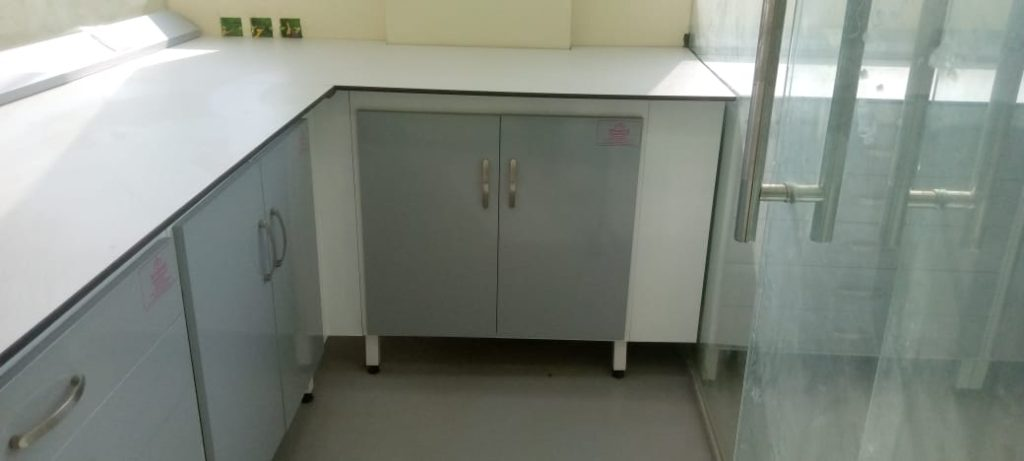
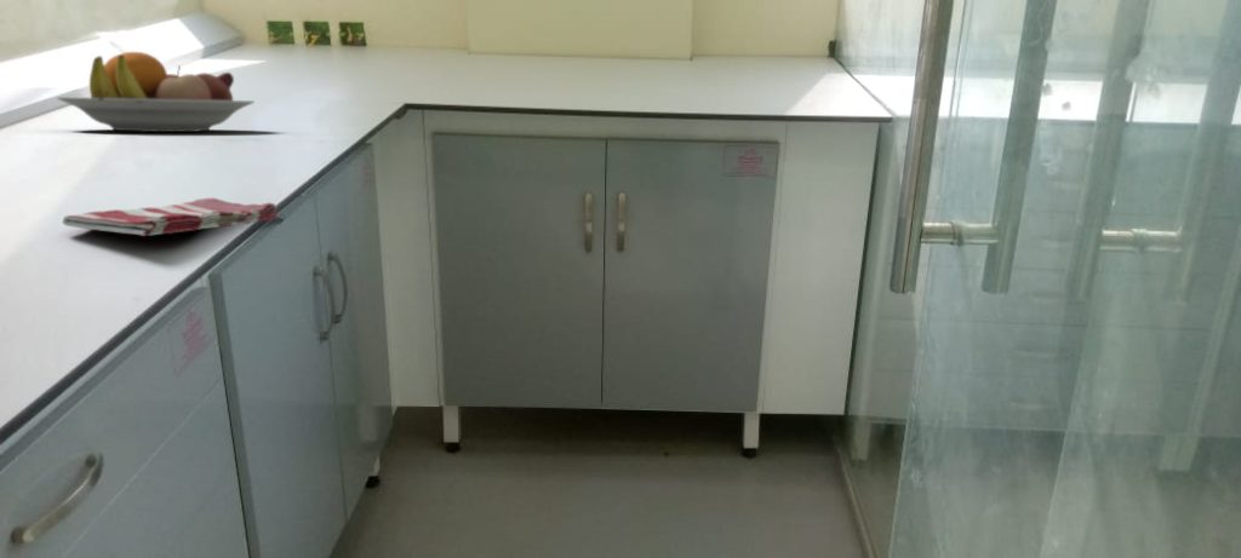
+ fruit bowl [56,51,256,133]
+ dish towel [61,197,279,237]
